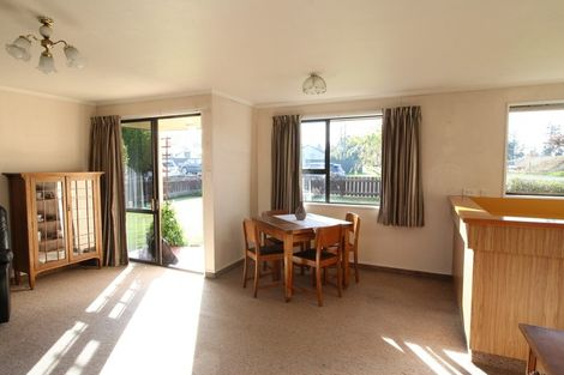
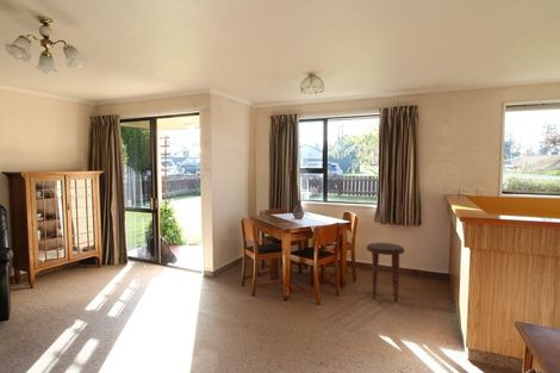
+ side table [366,242,406,303]
